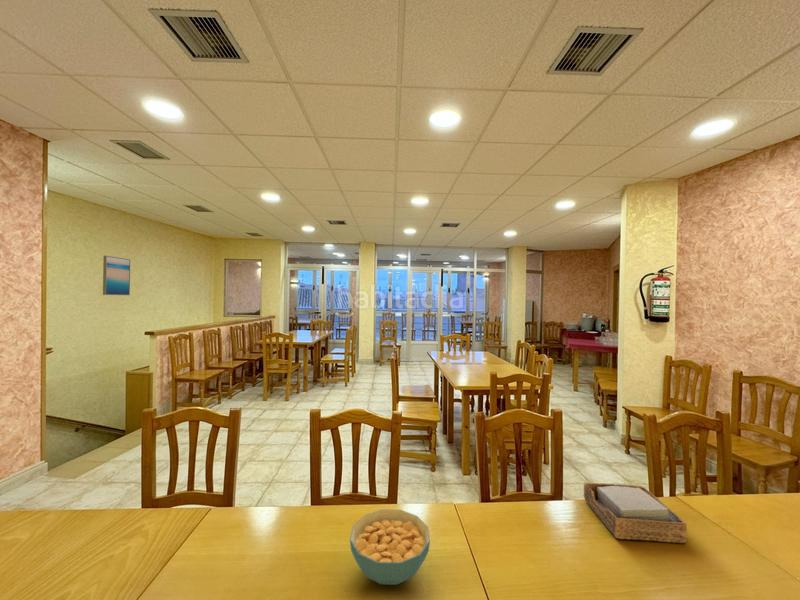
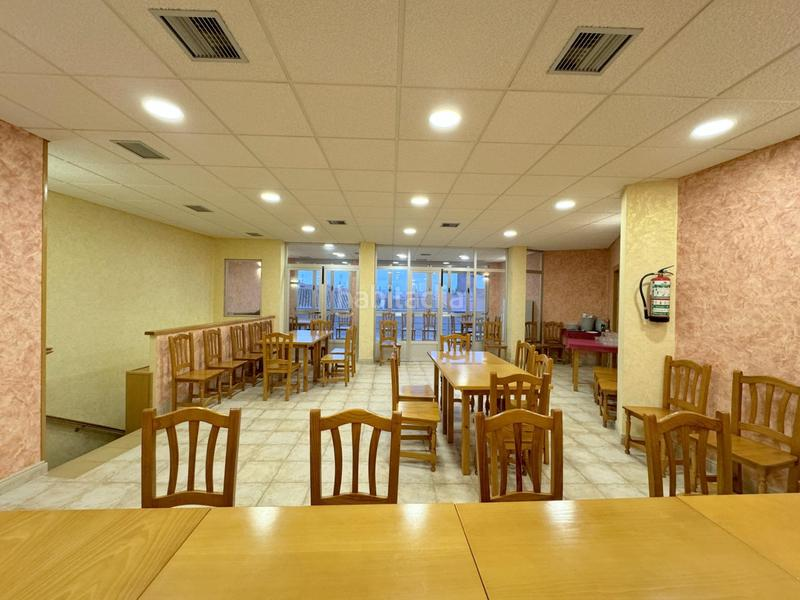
- cereal bowl [349,508,431,586]
- napkin holder [583,482,688,544]
- wall art [102,255,131,296]
